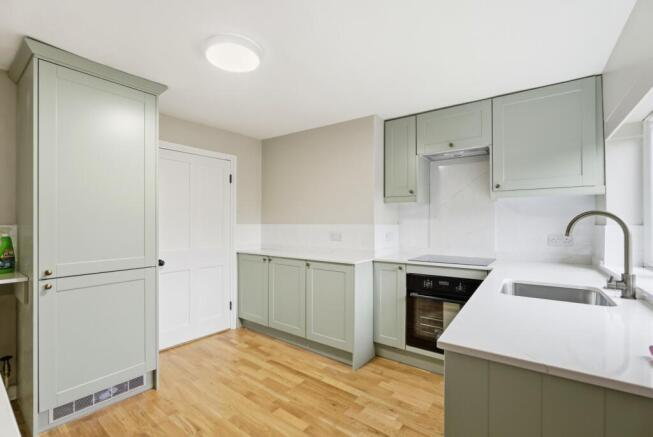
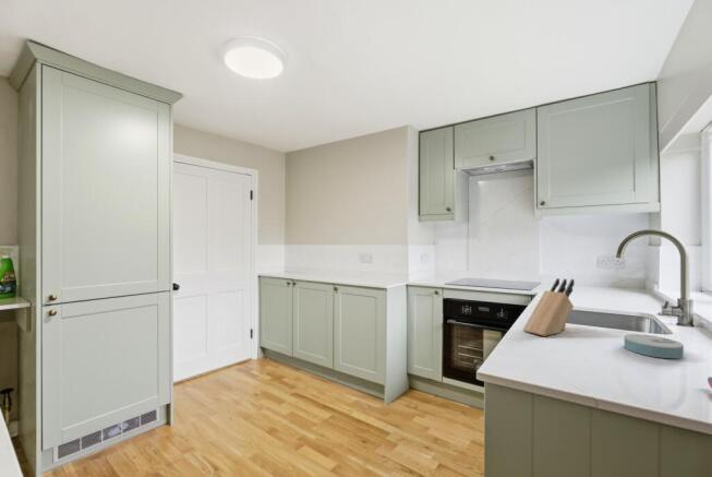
+ knife block [522,277,576,337]
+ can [624,333,685,359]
